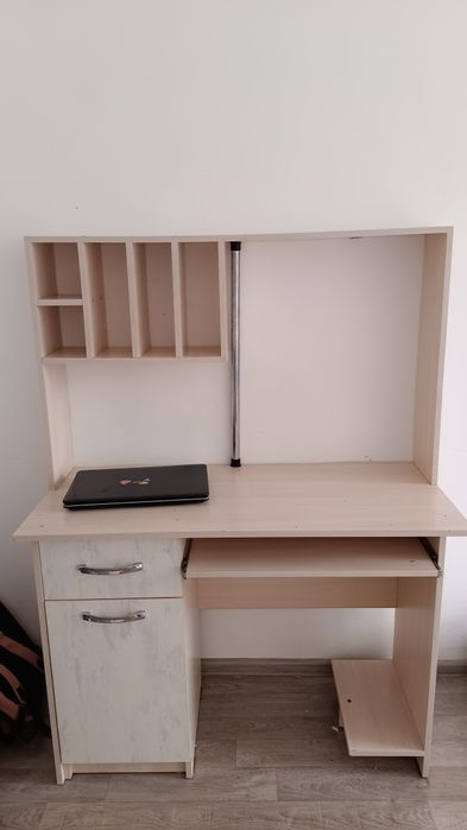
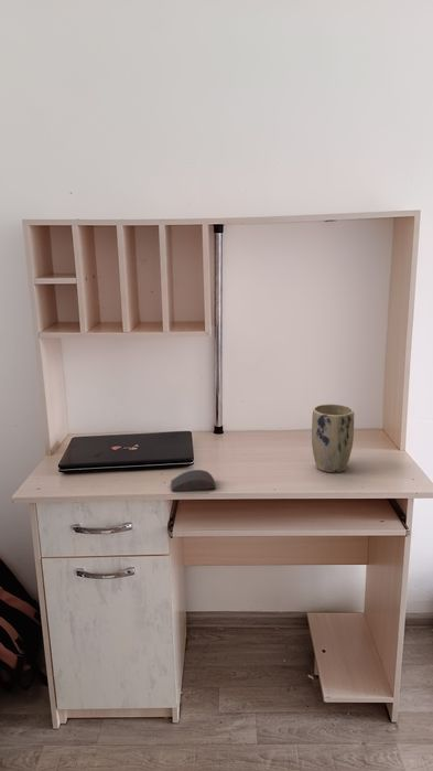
+ plant pot [311,403,355,473]
+ computer mouse [170,469,217,492]
